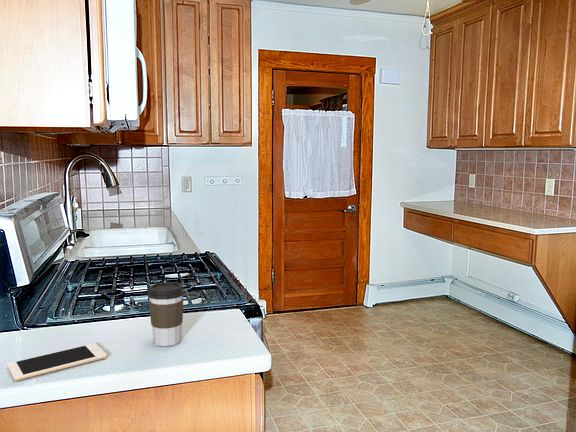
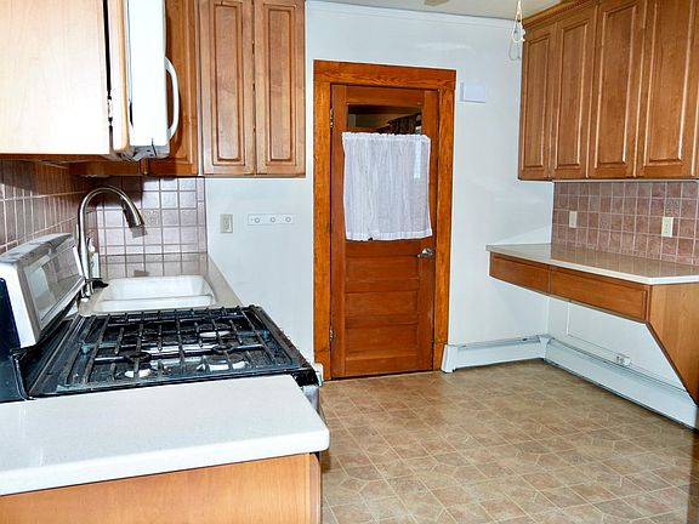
- coffee cup [146,281,185,347]
- cell phone [7,342,108,381]
